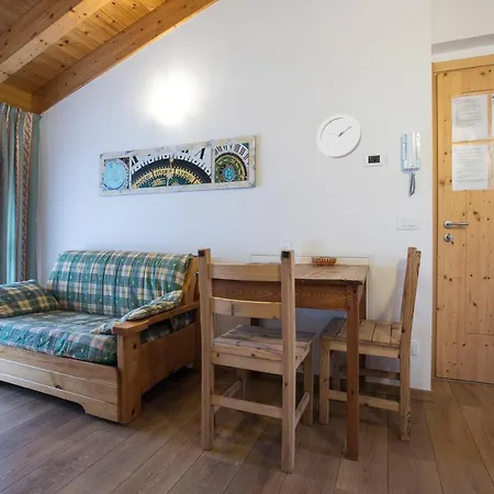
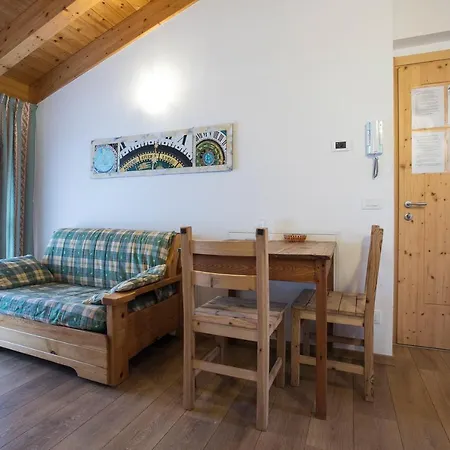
- wall clock [316,113,362,159]
